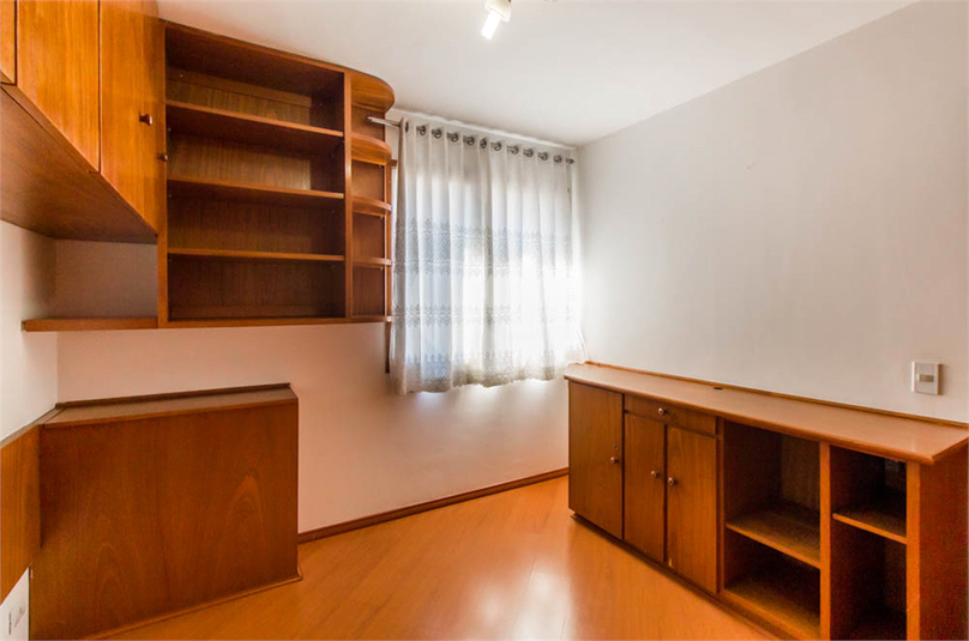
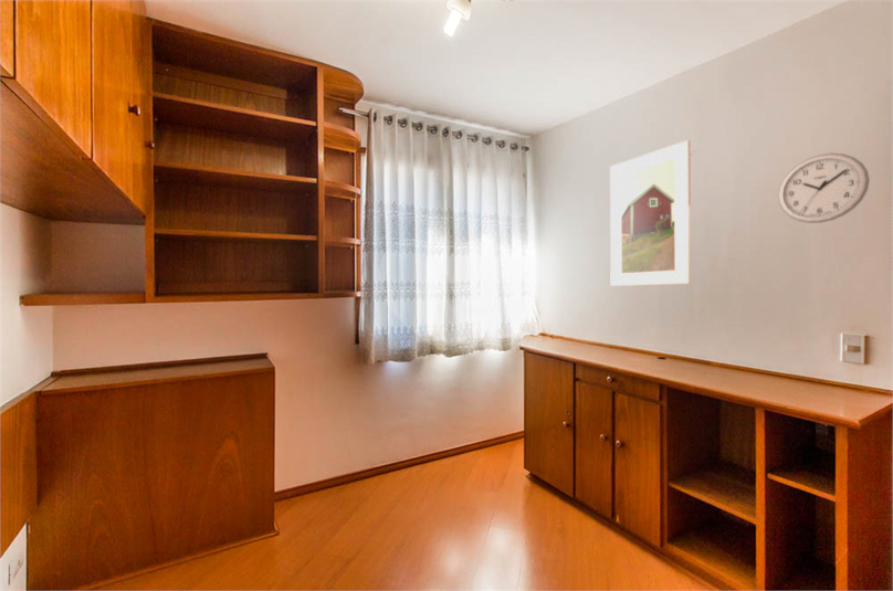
+ wall clock [777,152,871,224]
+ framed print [609,139,692,287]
